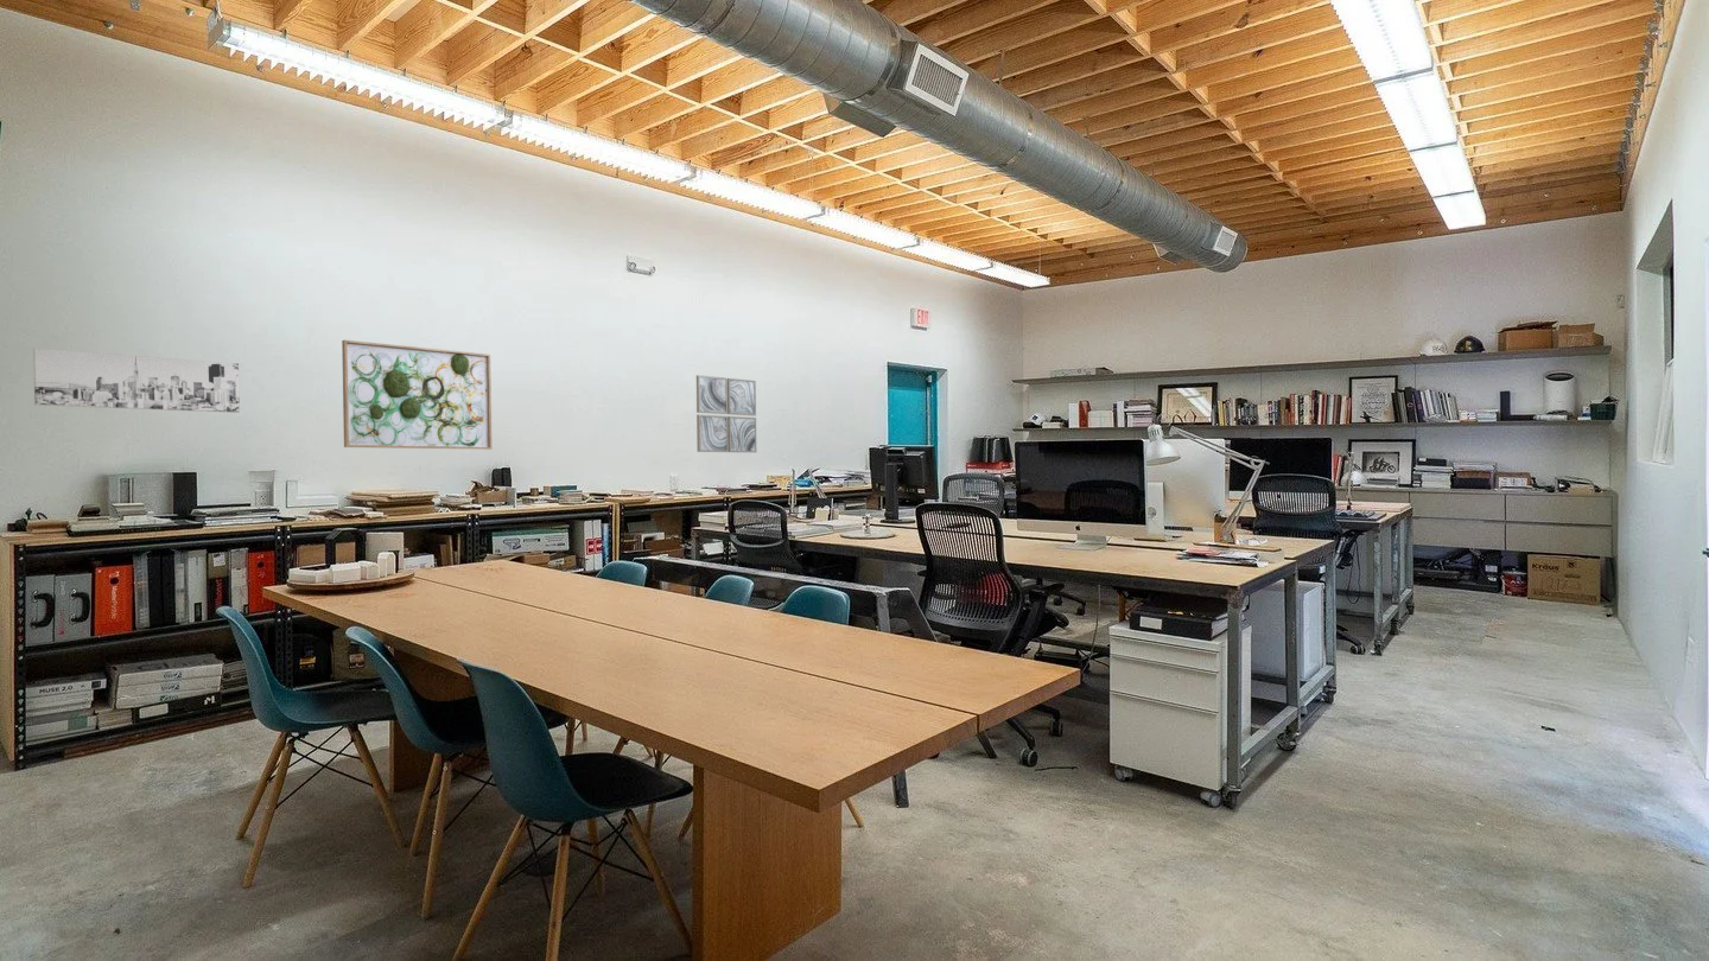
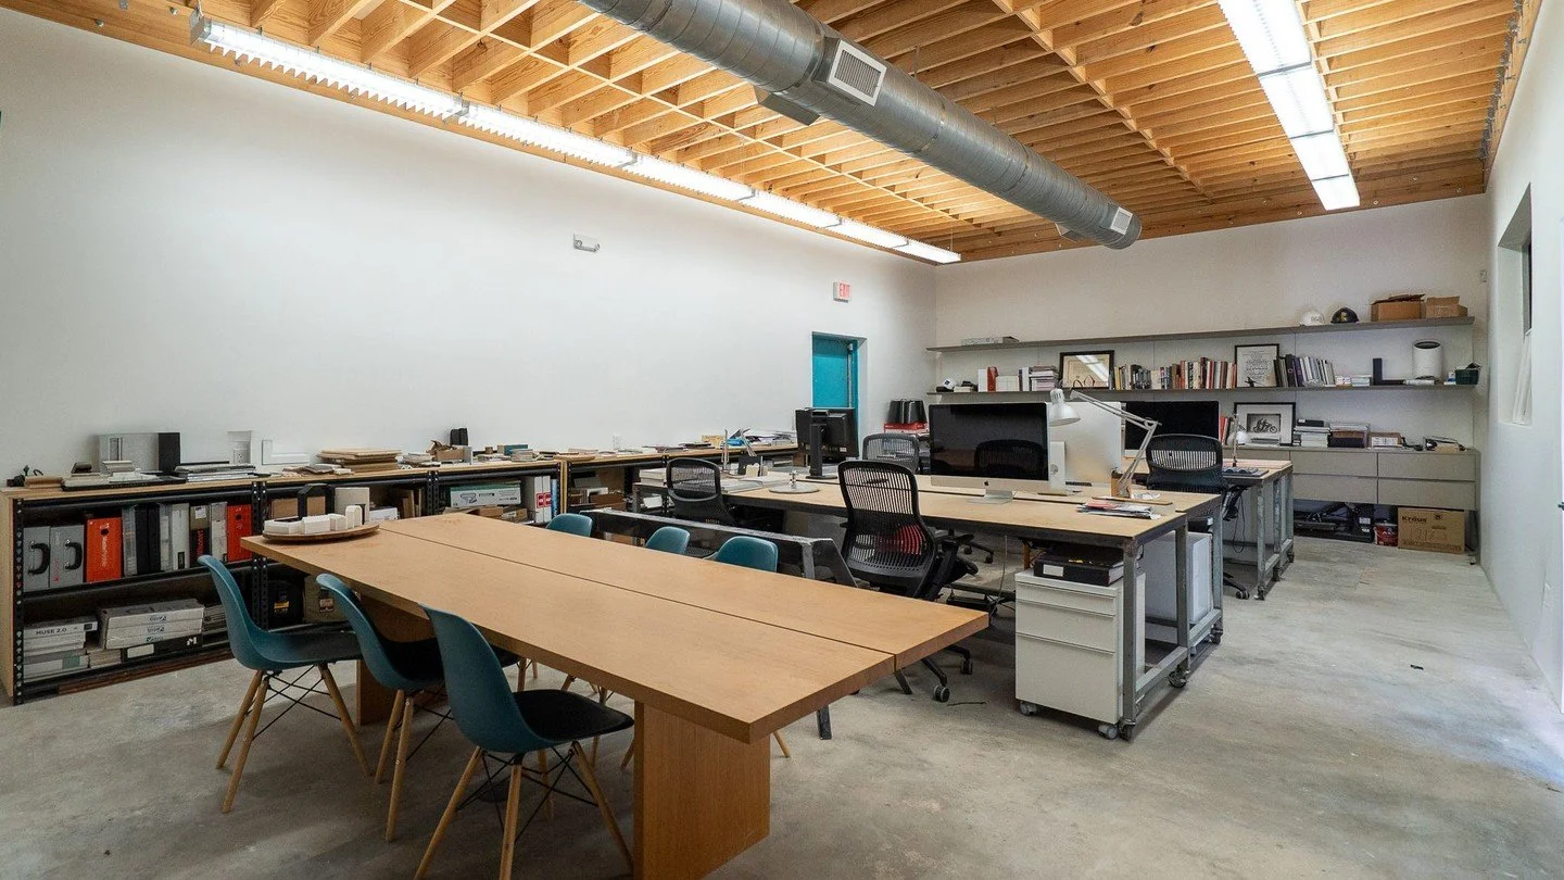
- wall art [695,374,757,454]
- wall art [341,339,493,451]
- wall art [32,348,241,414]
